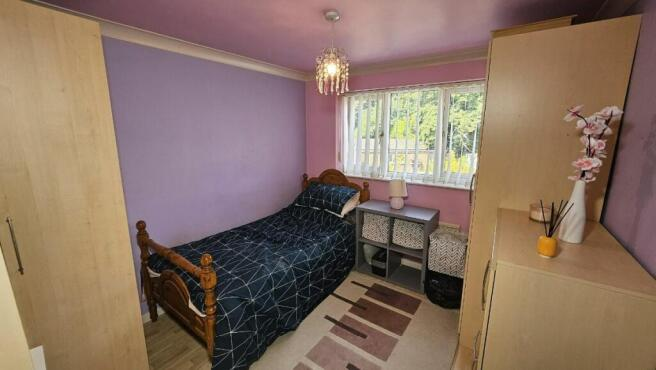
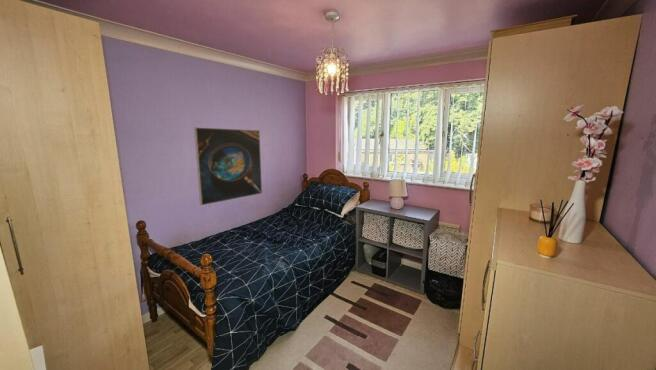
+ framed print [193,126,263,206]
